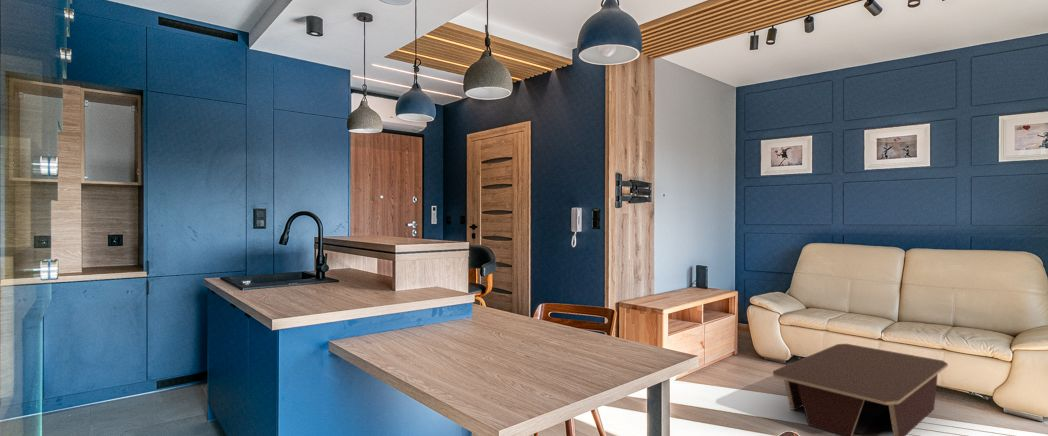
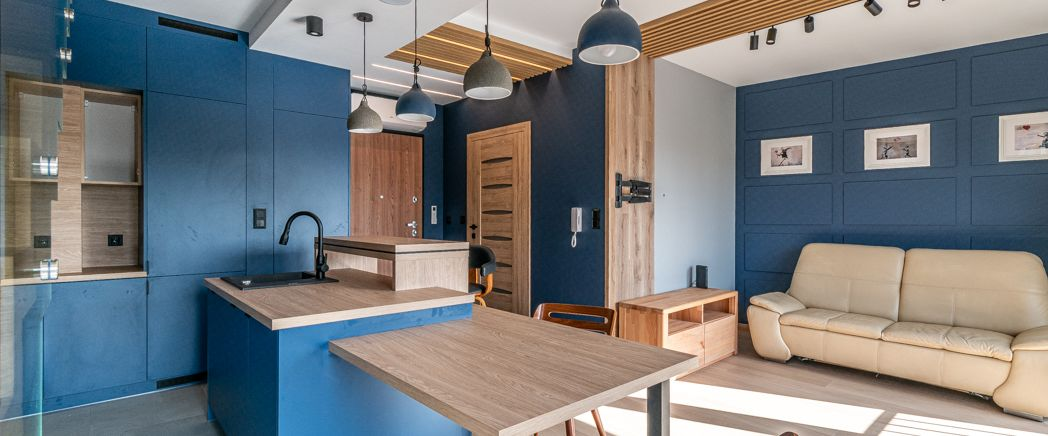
- coffee table [772,343,949,436]
